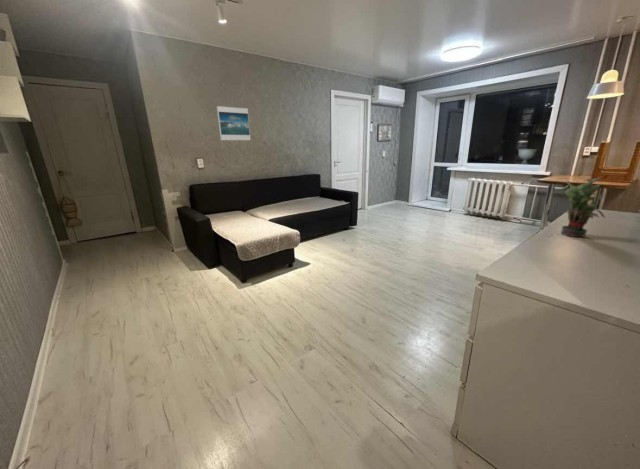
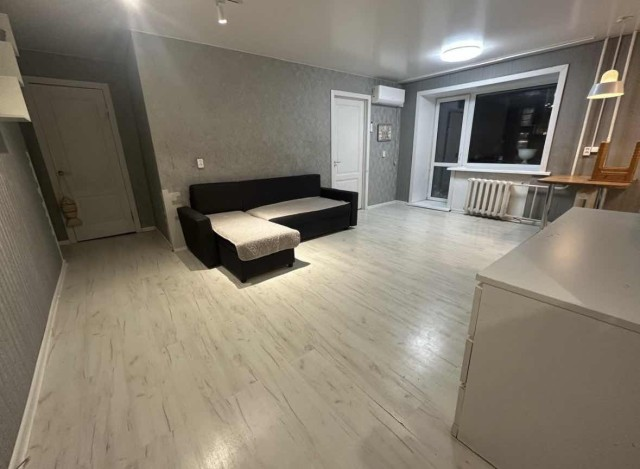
- potted plant [560,176,606,238]
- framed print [216,105,251,141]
